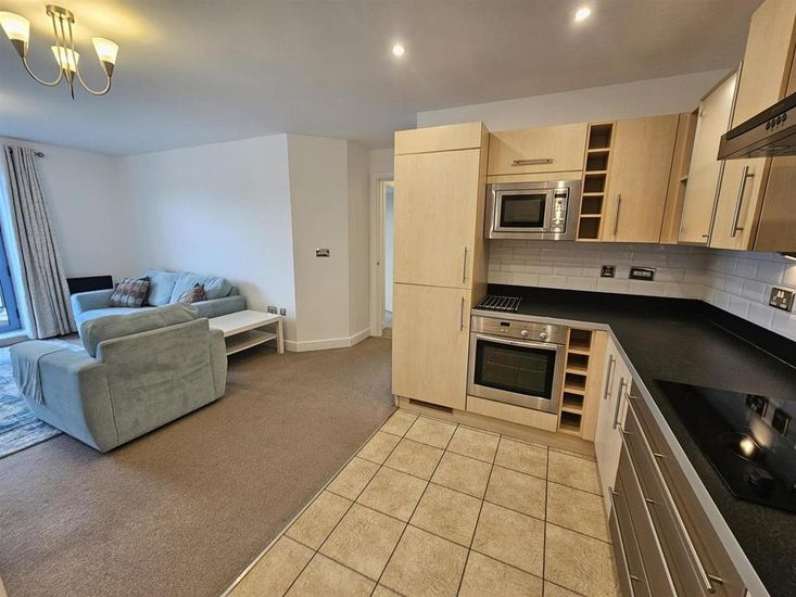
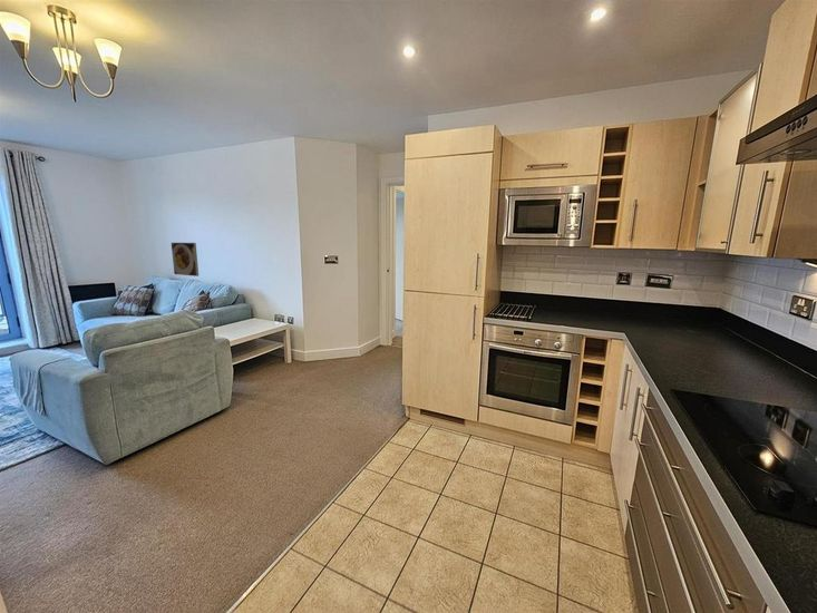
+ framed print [171,242,200,278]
